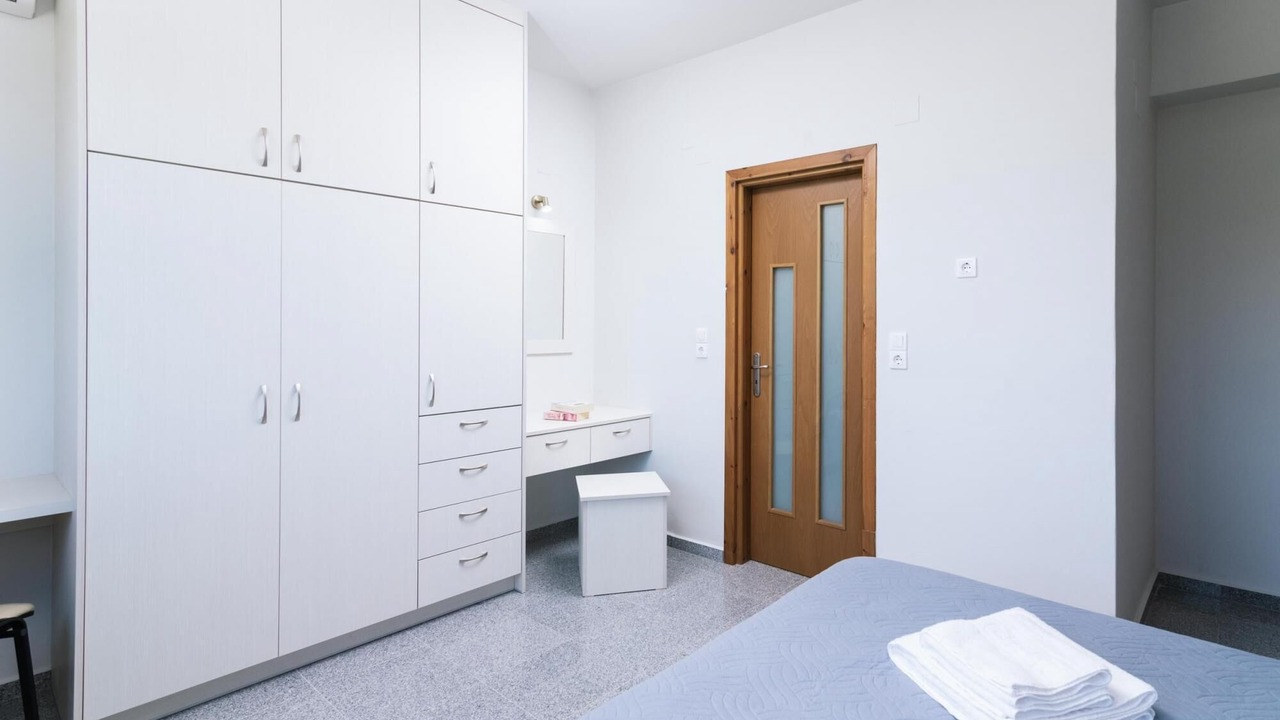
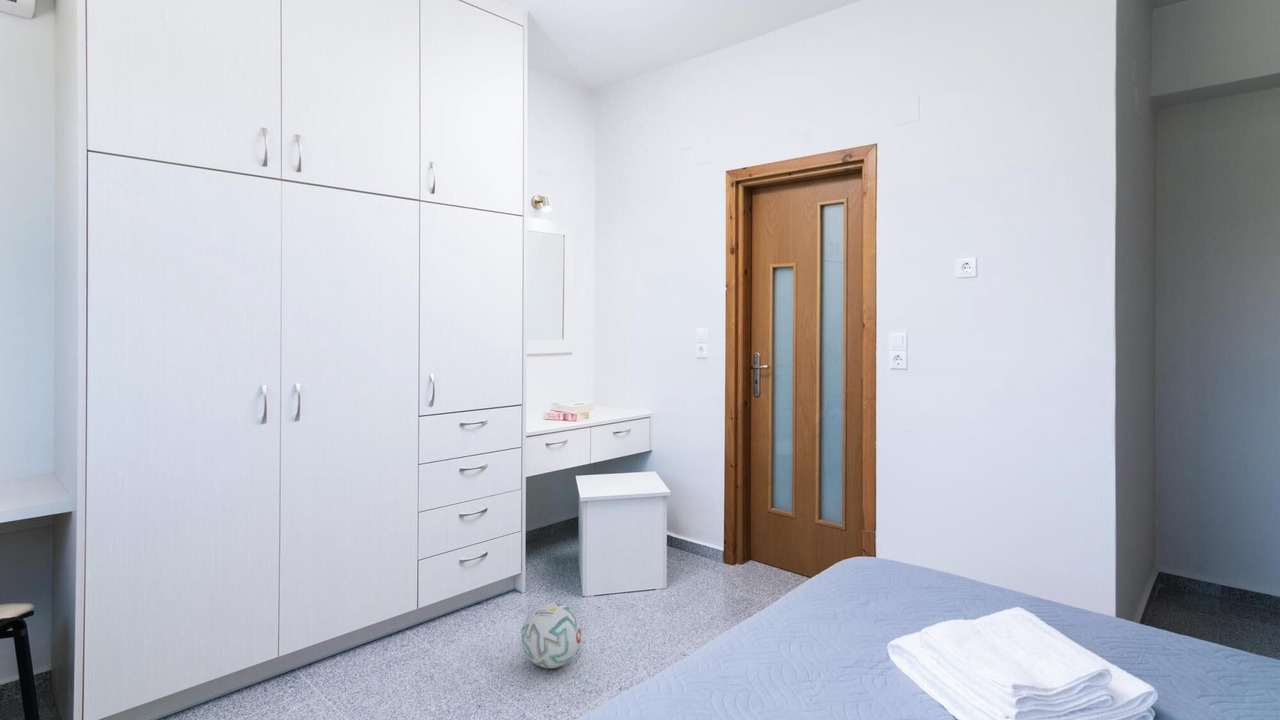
+ ball [520,602,582,669]
